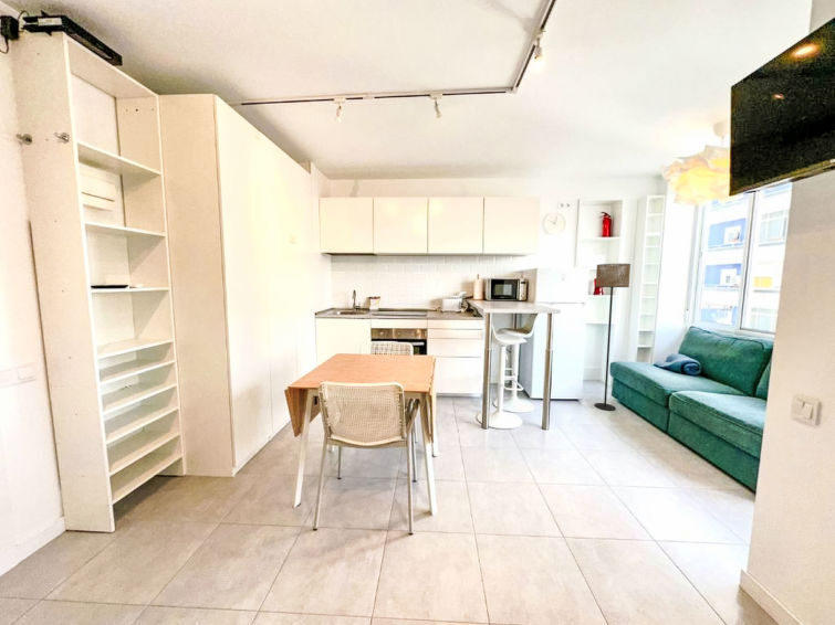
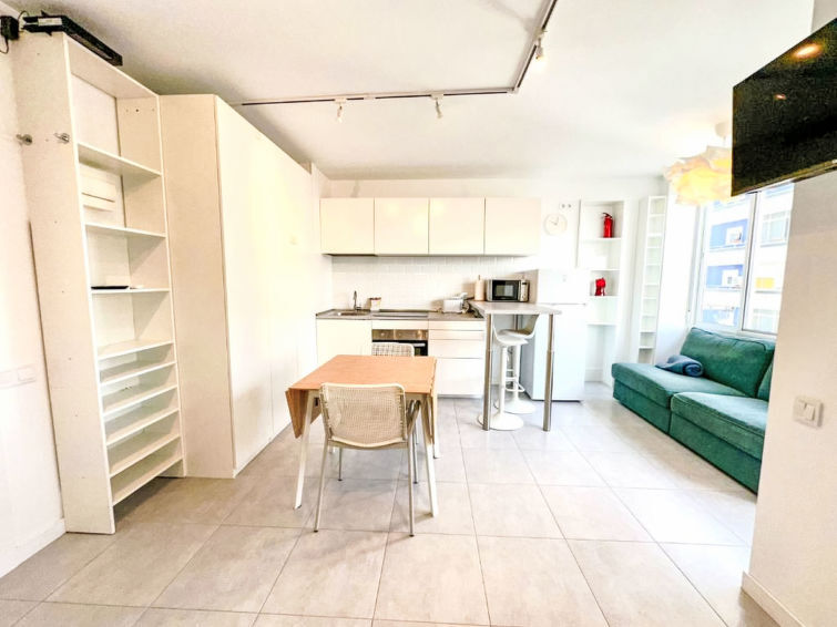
- floor lamp [594,263,632,412]
